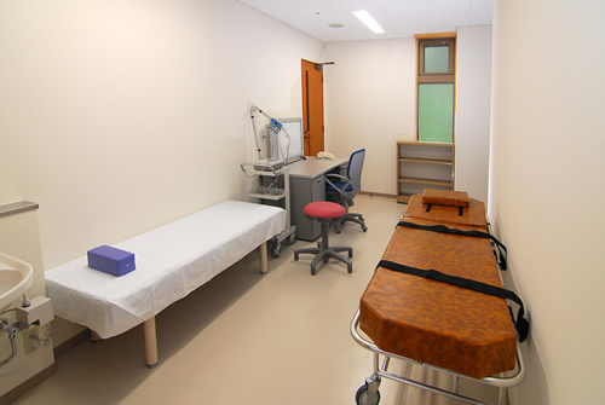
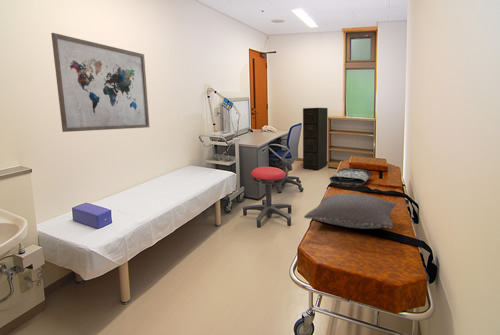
+ tote bag [329,167,374,188]
+ pillow [303,193,398,230]
+ filing cabinet [302,107,329,170]
+ wall art [50,32,150,133]
